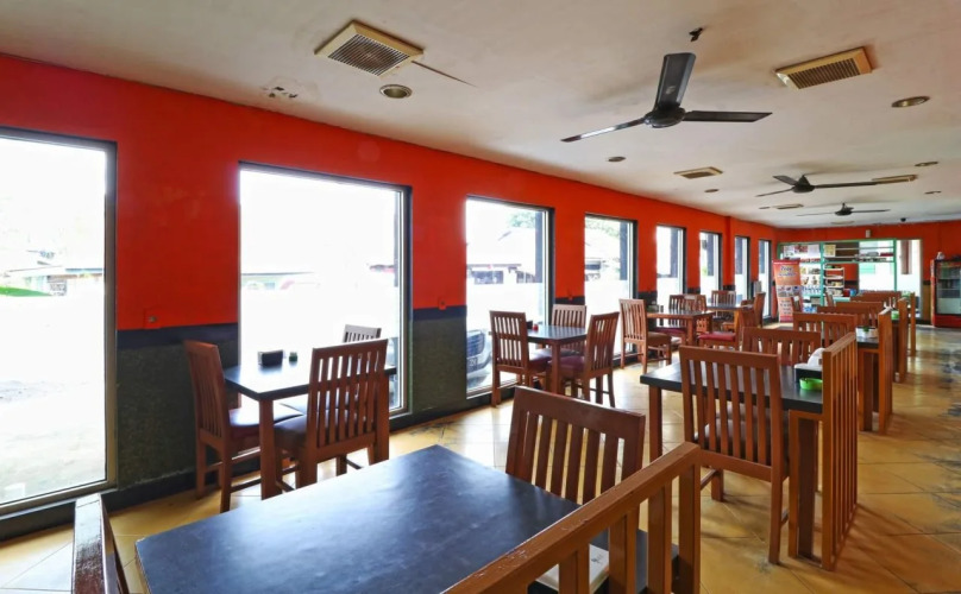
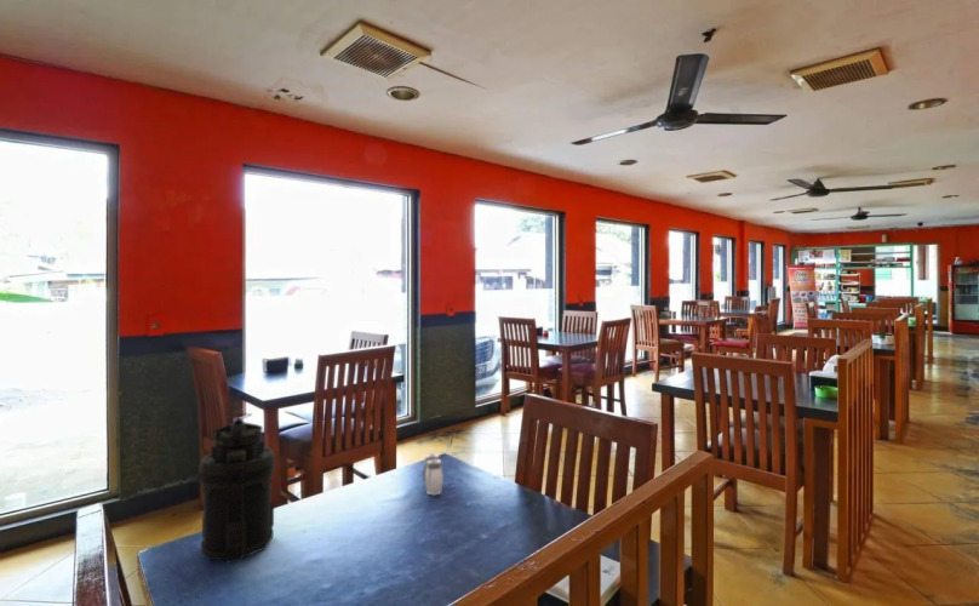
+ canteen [197,412,276,565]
+ salt and pepper shaker [422,452,445,496]
